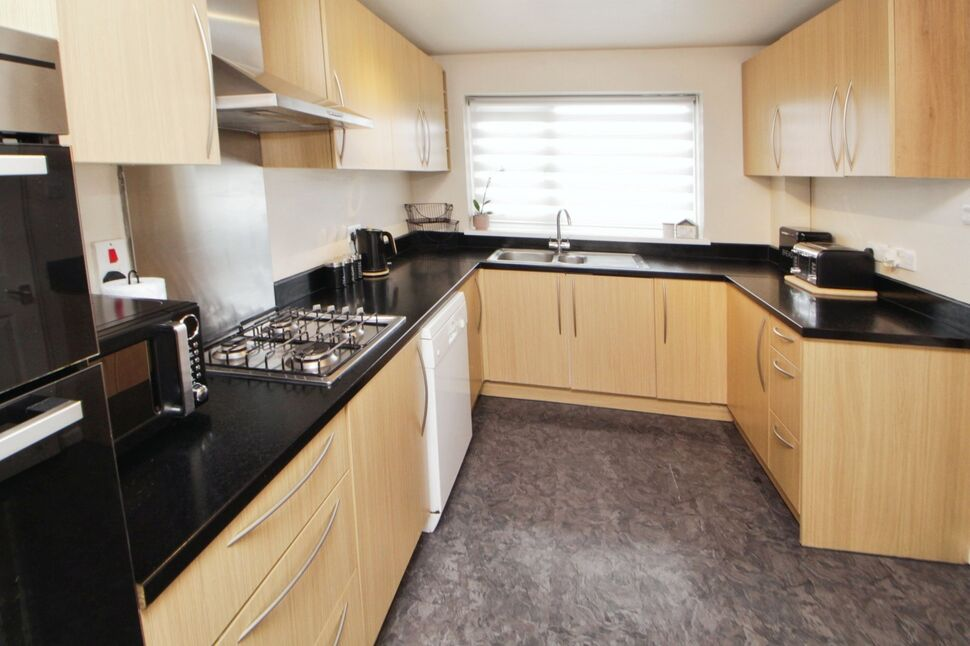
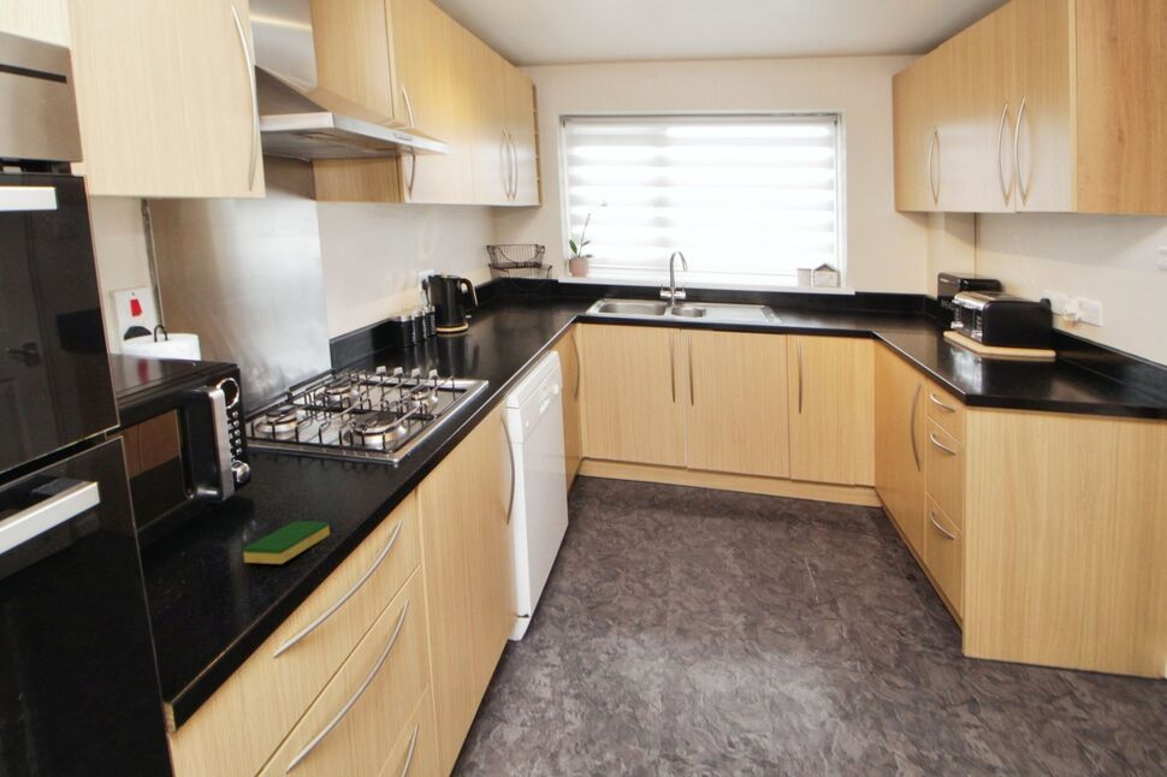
+ dish sponge [242,520,331,565]
